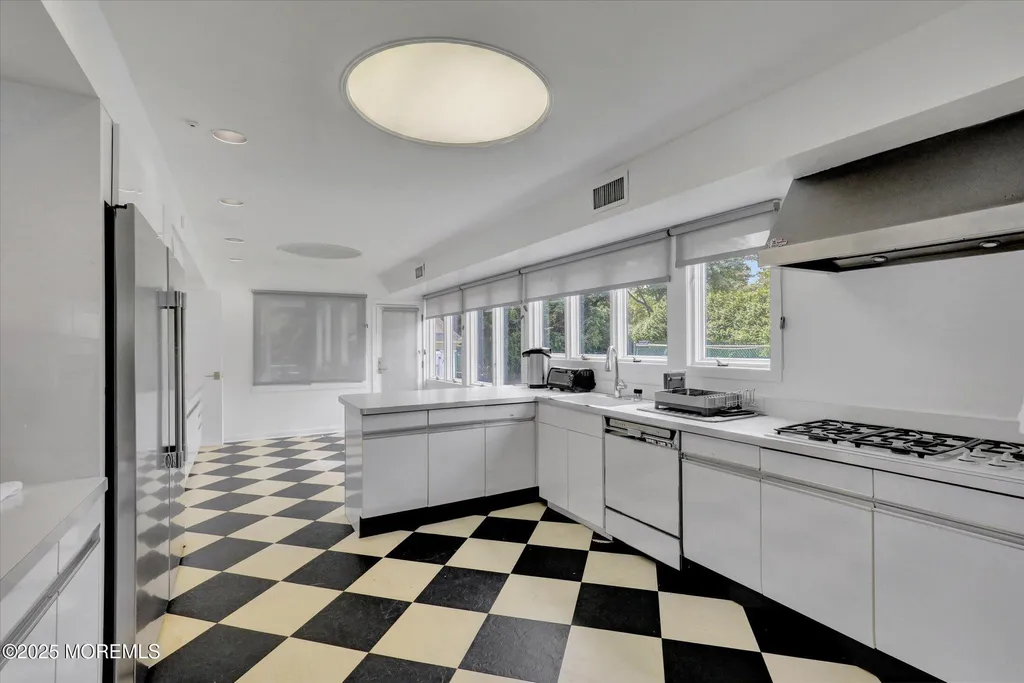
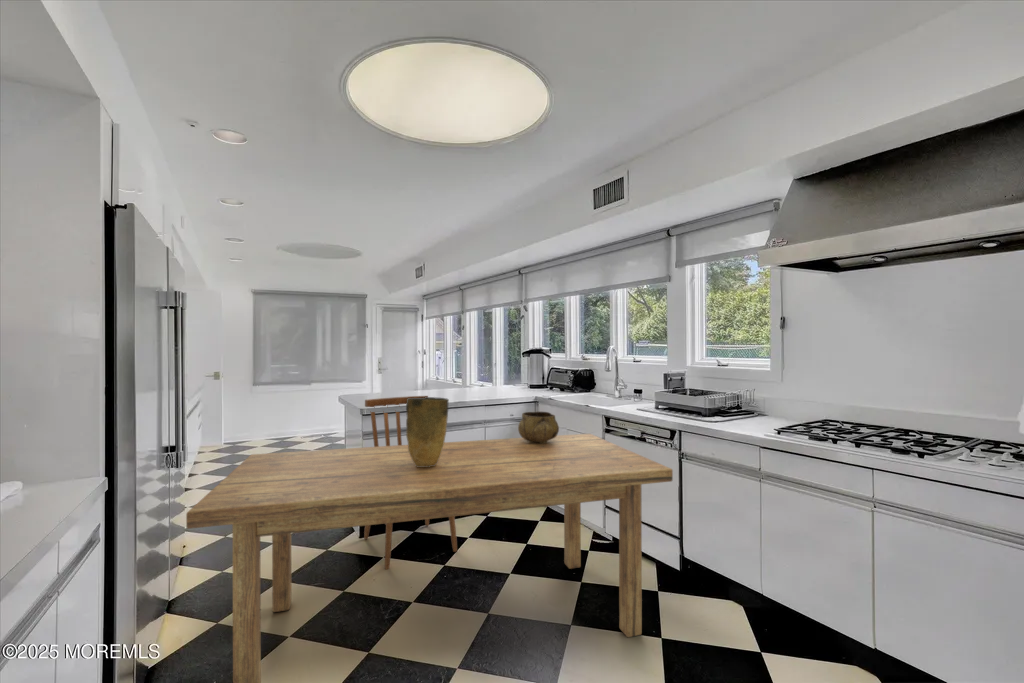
+ dining chair [363,395,458,570]
+ decorative bowl [517,410,560,443]
+ dining table [185,433,674,683]
+ vase [405,396,450,467]
